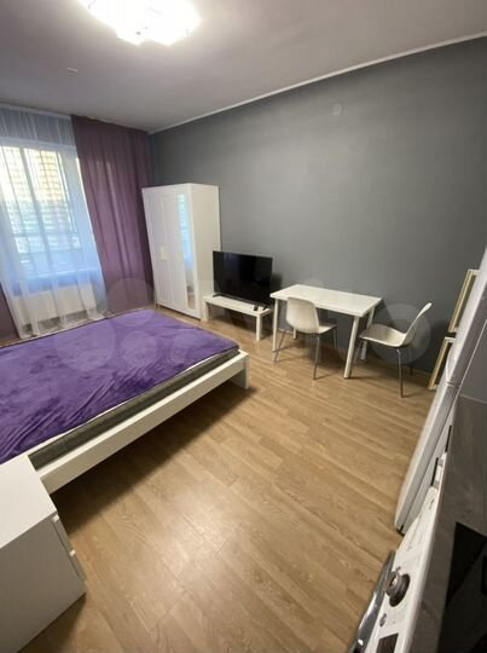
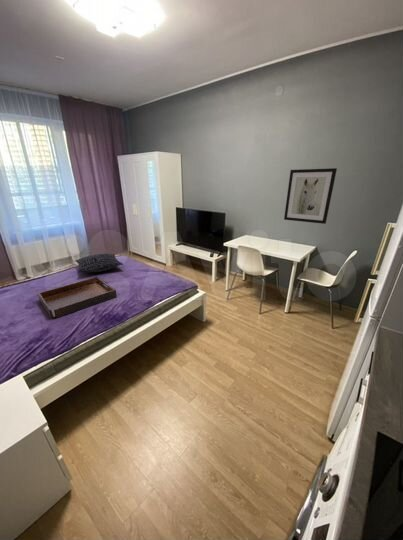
+ wall art [283,167,338,225]
+ serving tray [37,276,118,319]
+ pillow [75,253,124,274]
